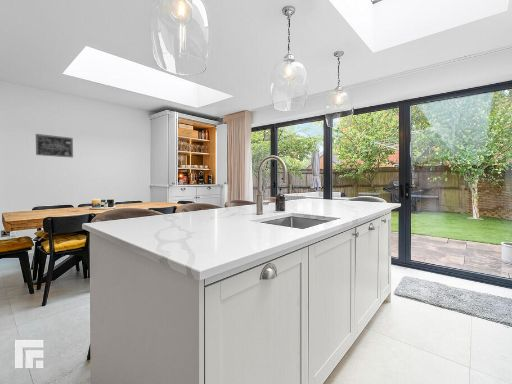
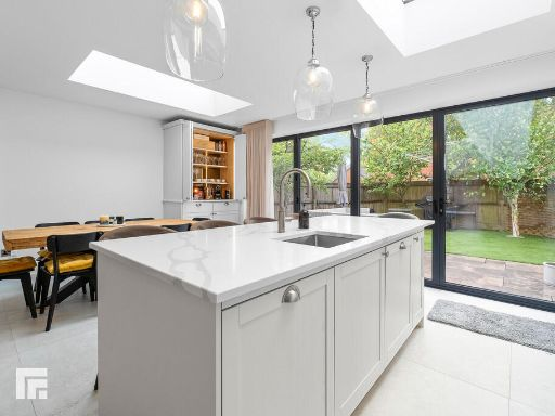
- wall art [35,133,74,158]
